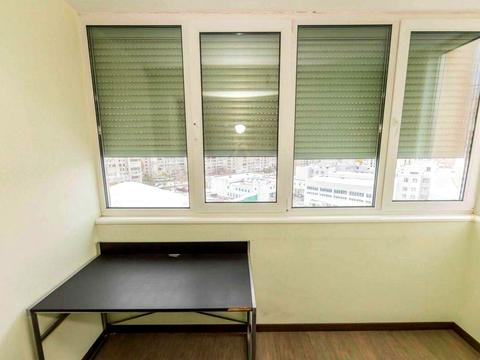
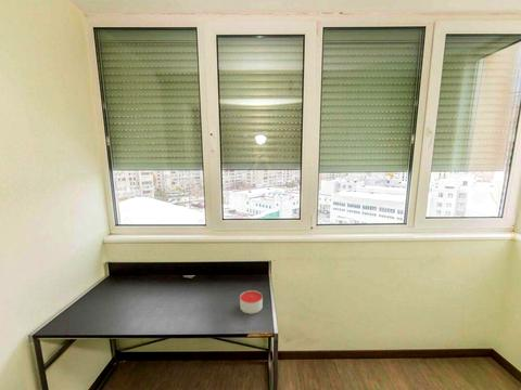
+ candle [239,289,264,315]
